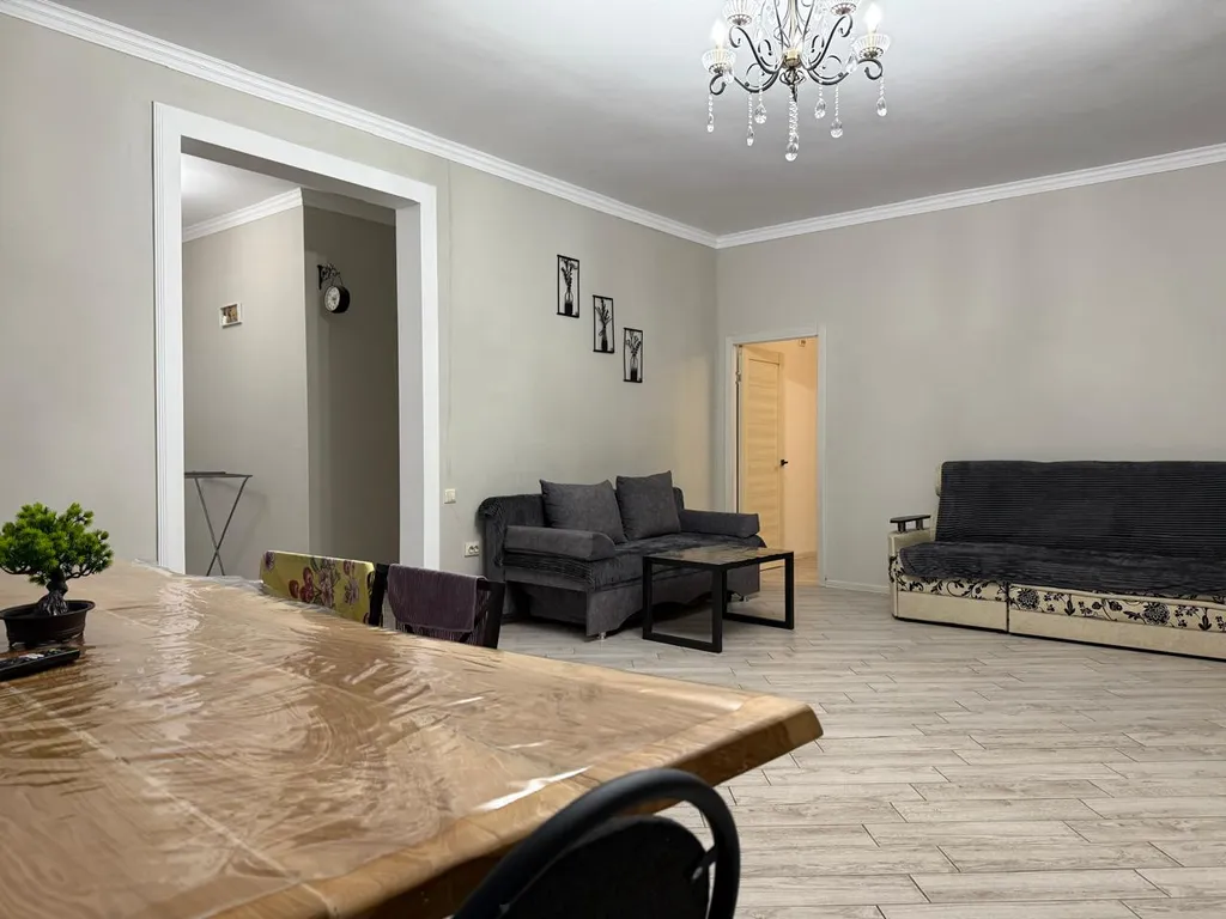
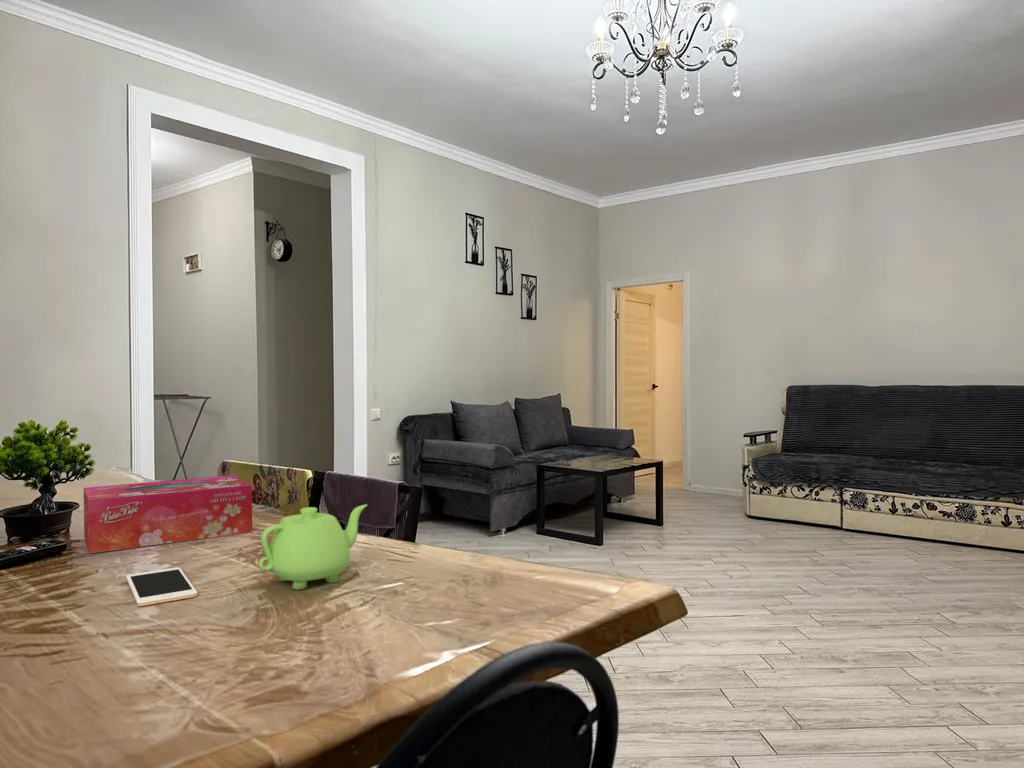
+ cell phone [125,567,198,607]
+ tissue box [83,474,253,554]
+ teapot [258,503,368,591]
